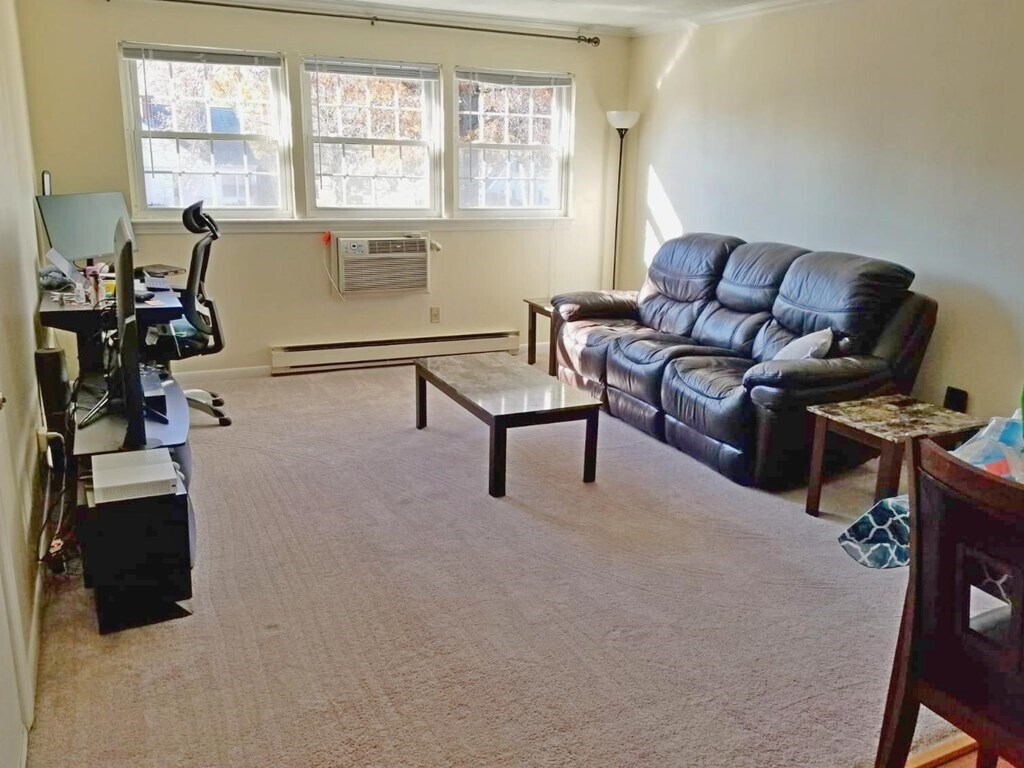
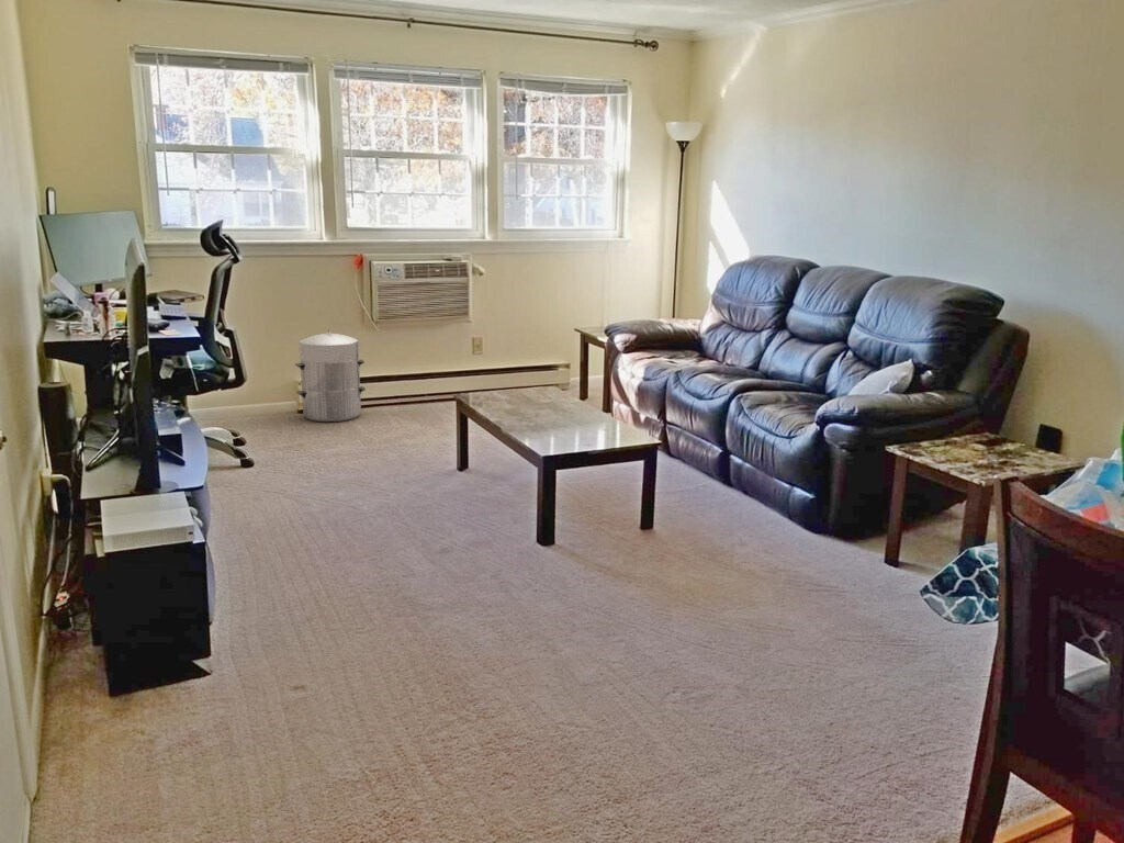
+ waste bin [294,329,367,423]
